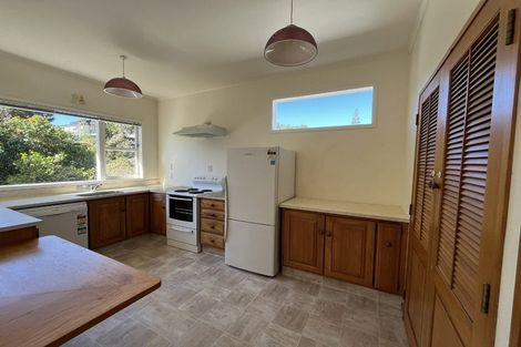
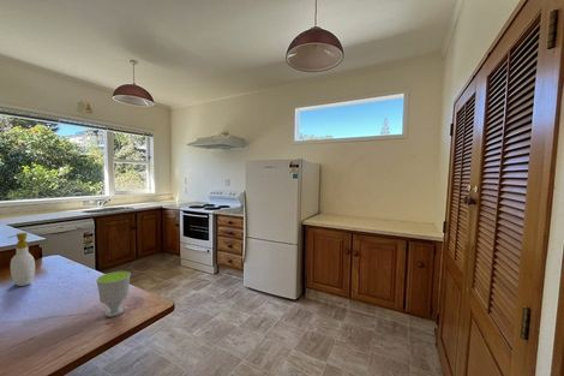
+ cup [96,270,132,318]
+ soap bottle [7,232,36,287]
